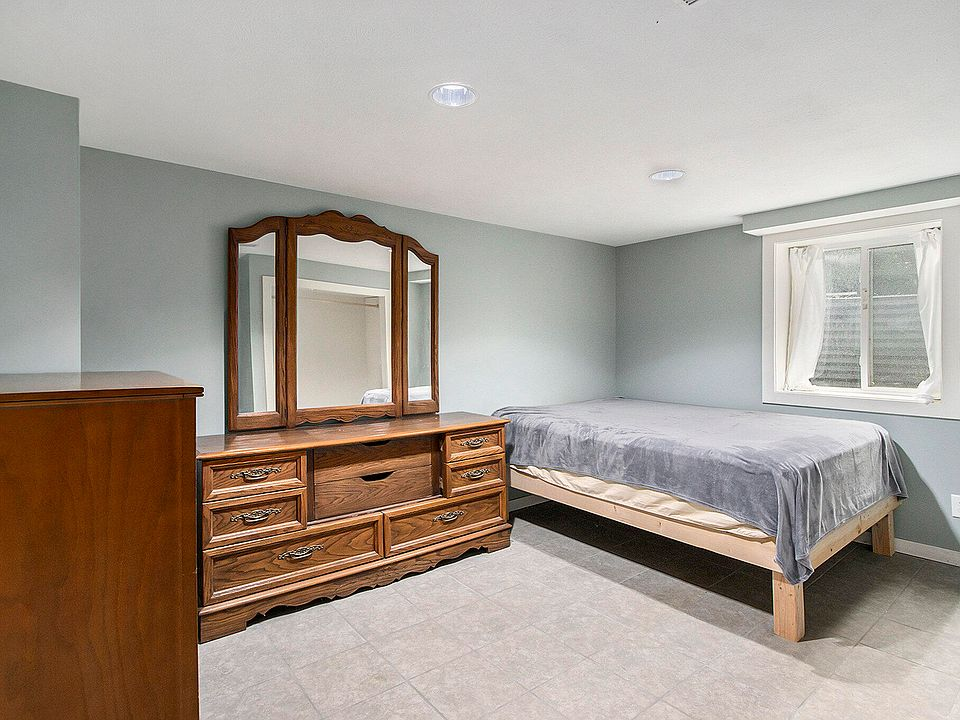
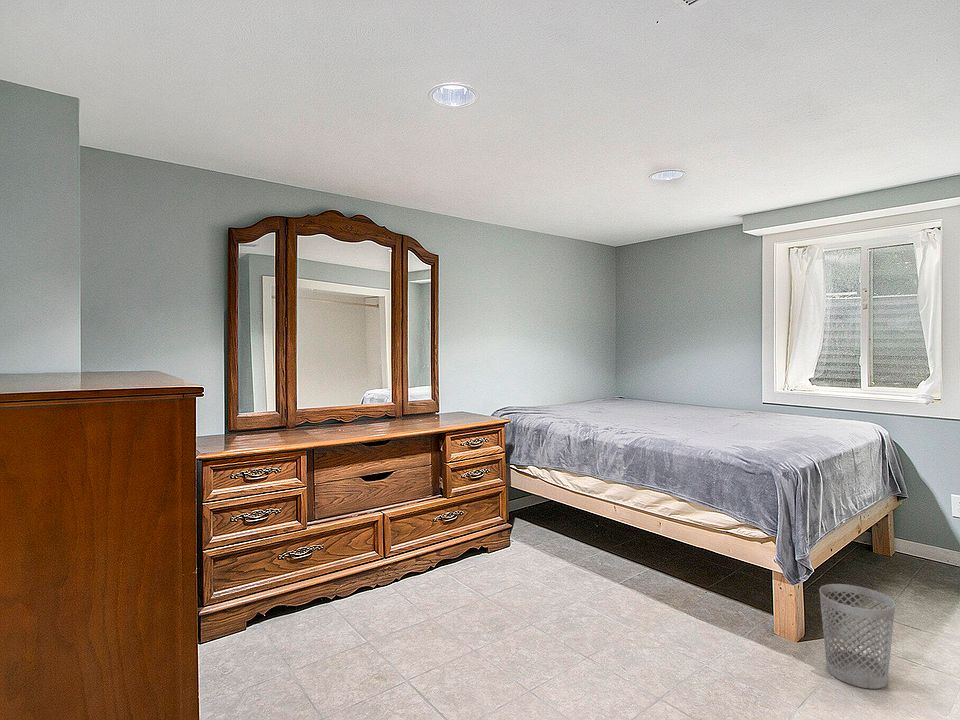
+ wastebasket [818,583,896,690]
